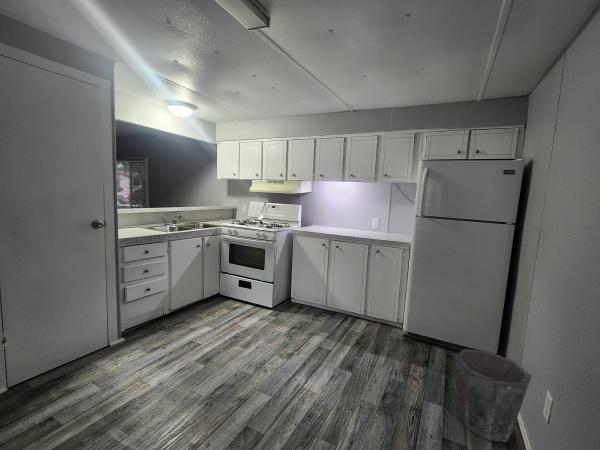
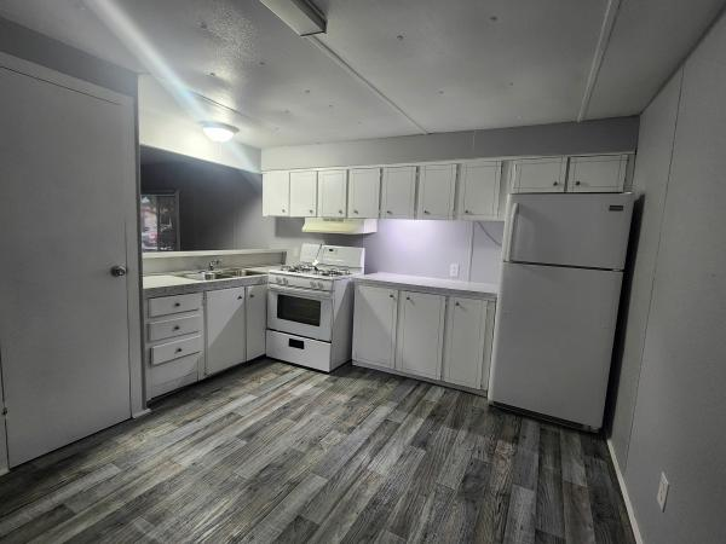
- waste bin [454,348,533,443]
